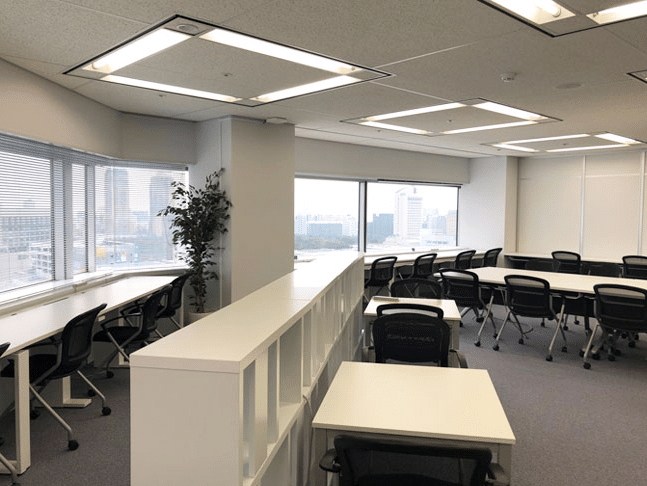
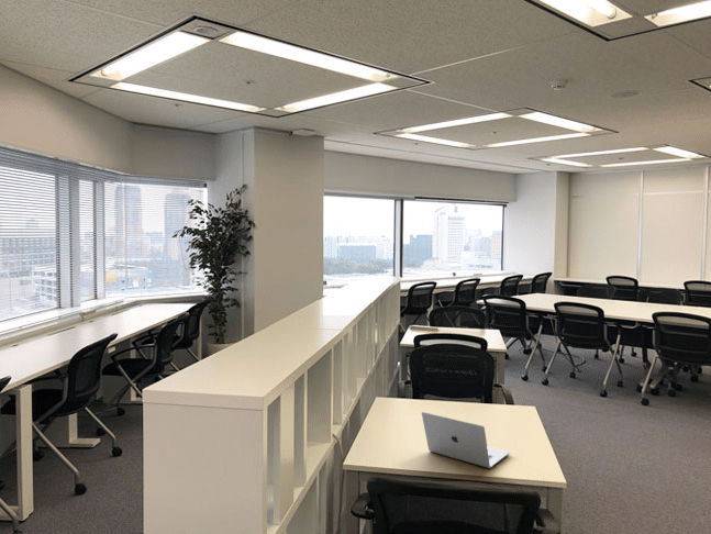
+ laptop [421,411,511,469]
